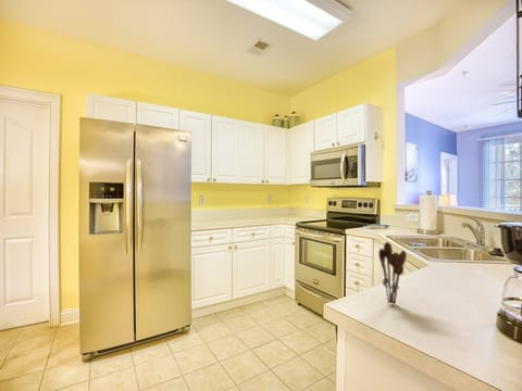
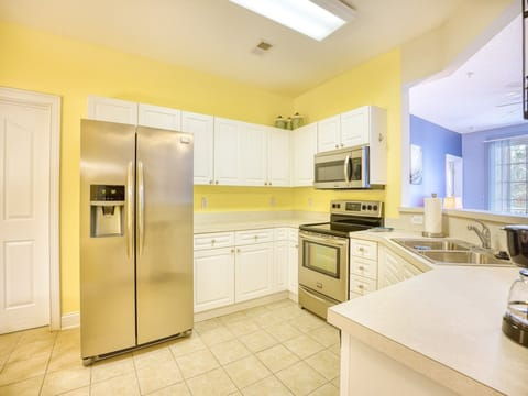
- utensil holder [377,241,408,306]
